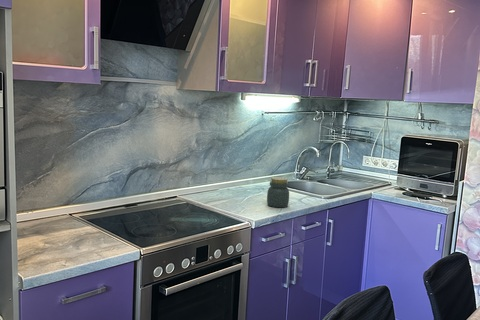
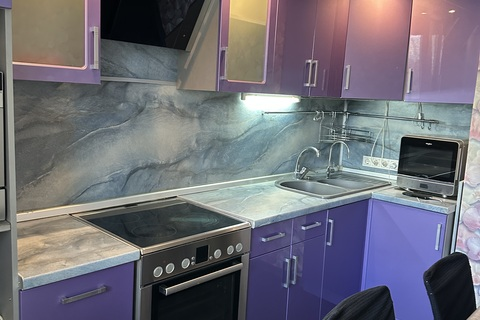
- jar [266,176,290,208]
